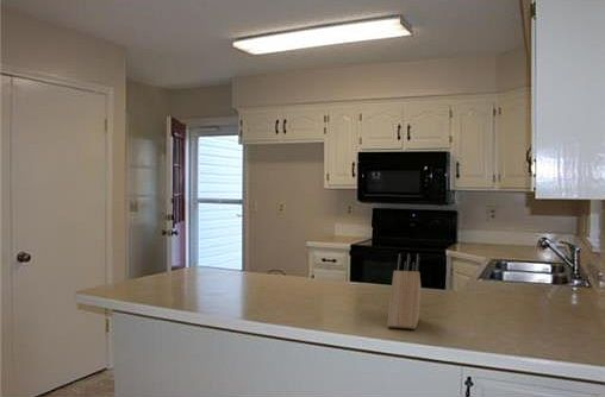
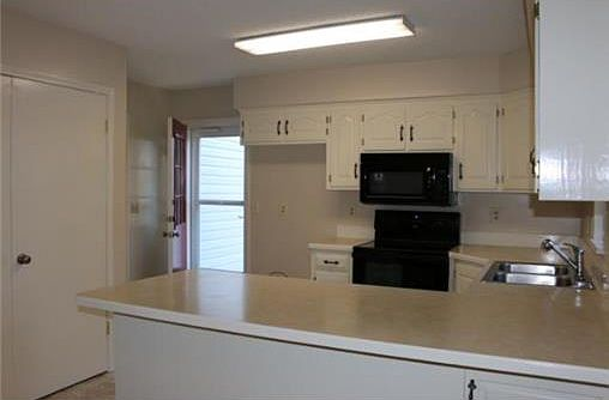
- knife block [386,252,422,330]
